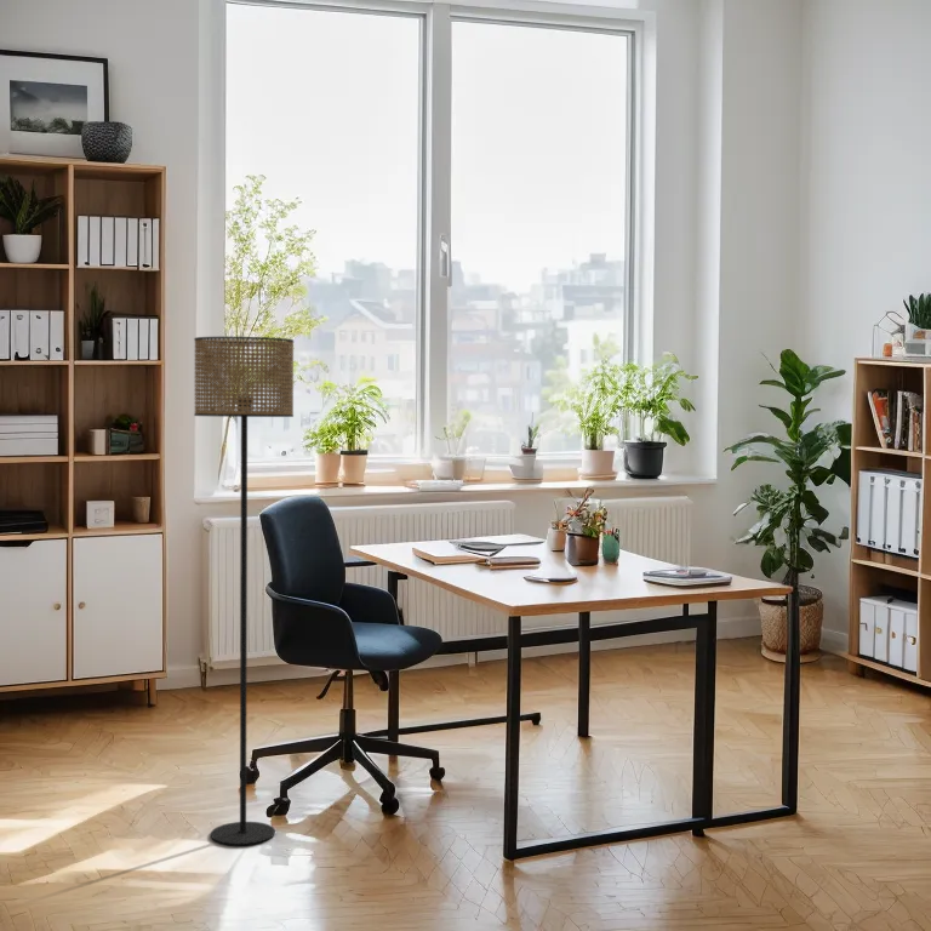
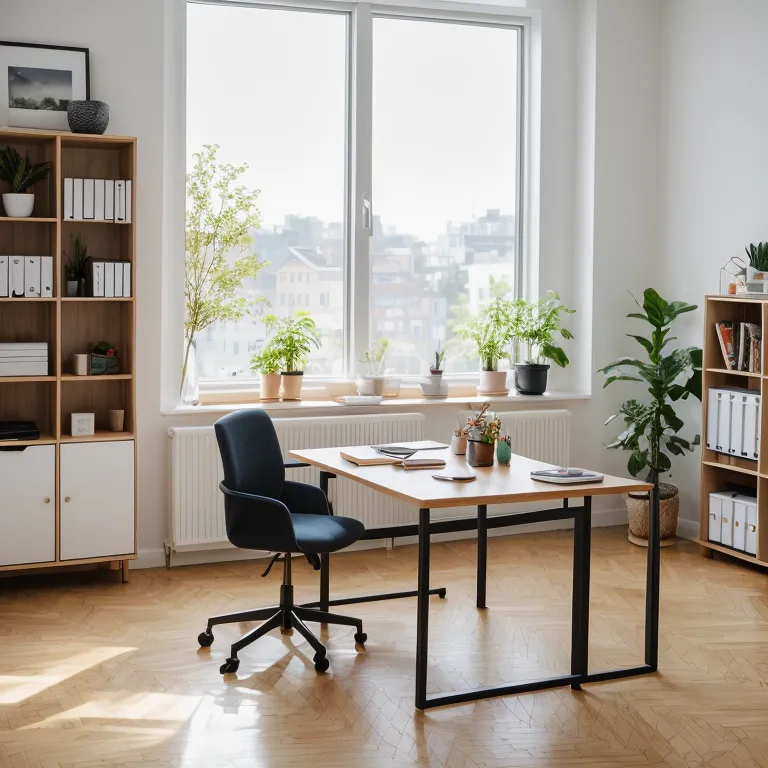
- floor lamp [193,336,295,846]
